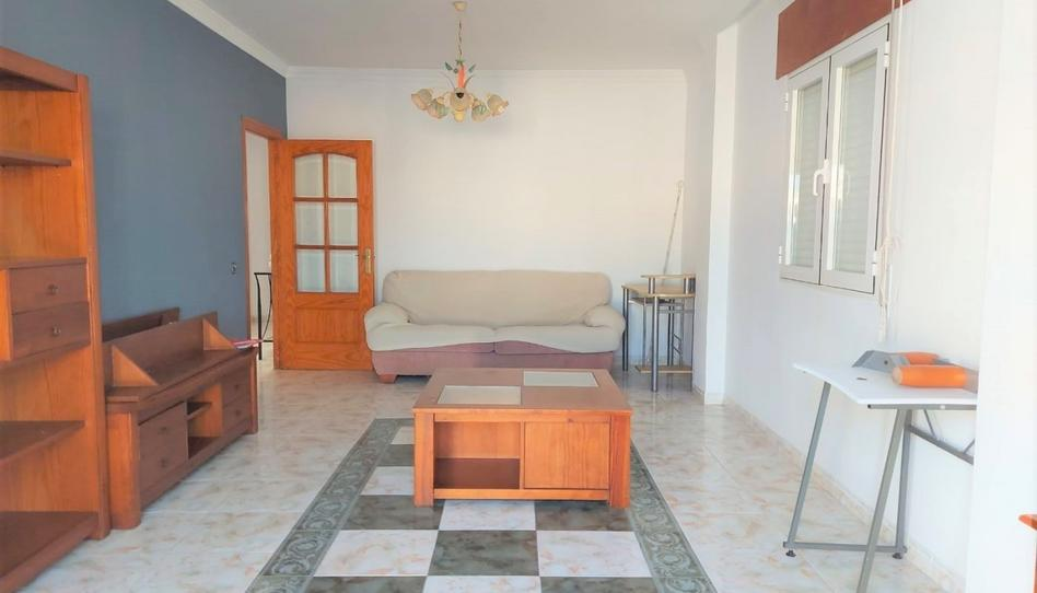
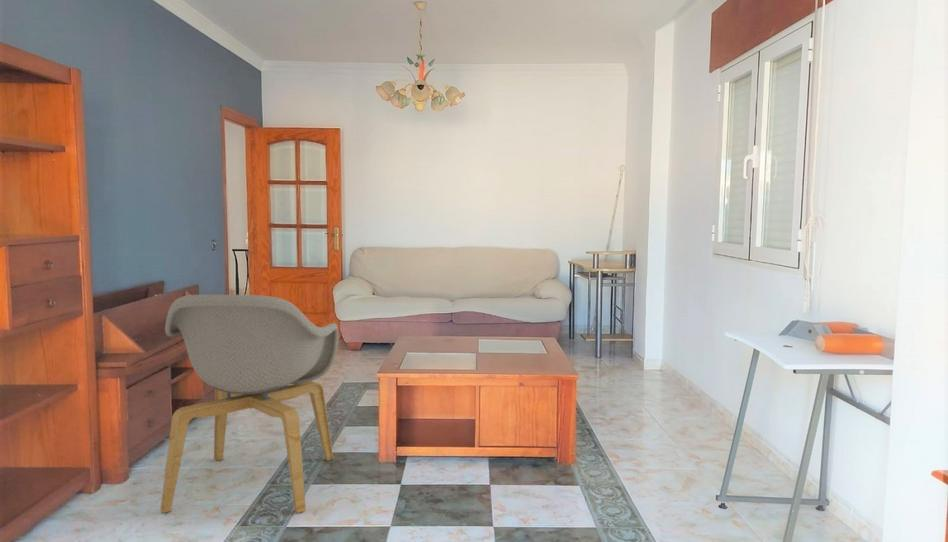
+ armchair [159,294,339,514]
